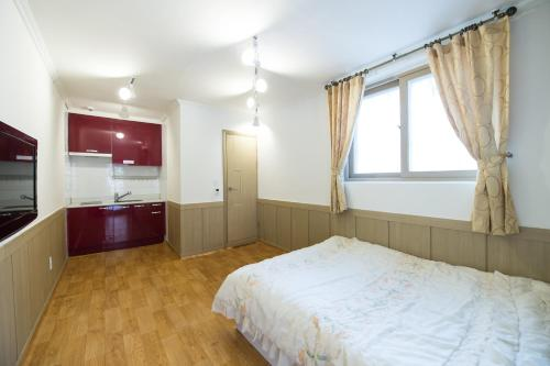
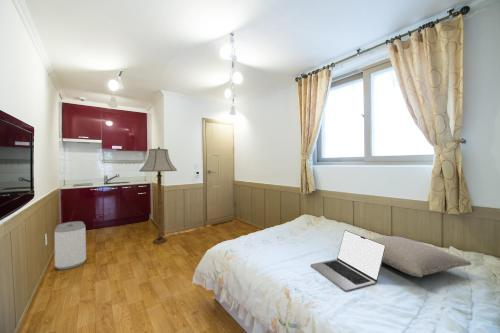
+ pillow [369,235,472,278]
+ floor lamp [138,146,178,244]
+ beverage can [54,220,87,271]
+ laptop [310,229,386,292]
